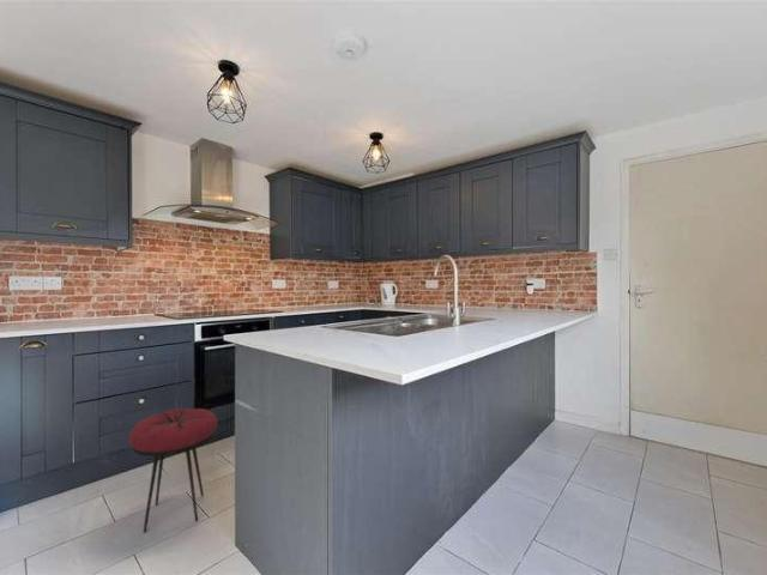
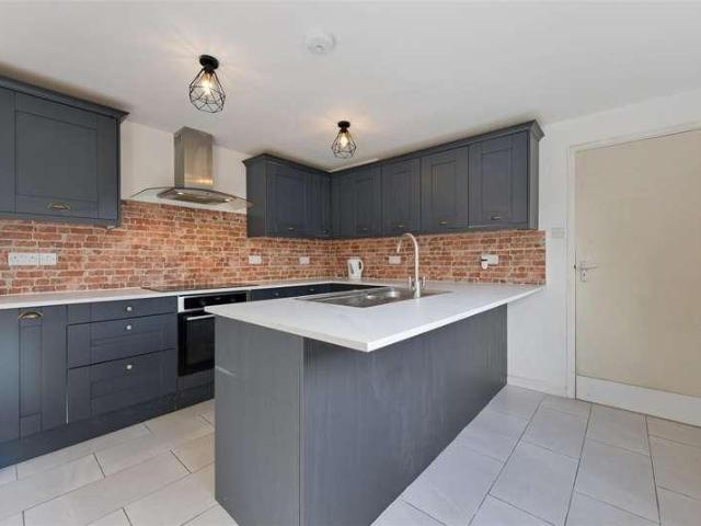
- stool [128,407,218,534]
